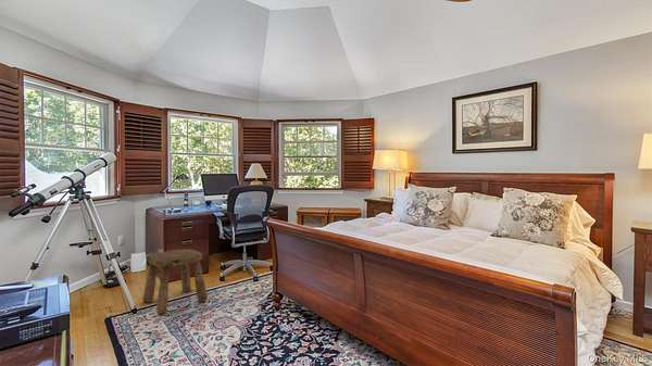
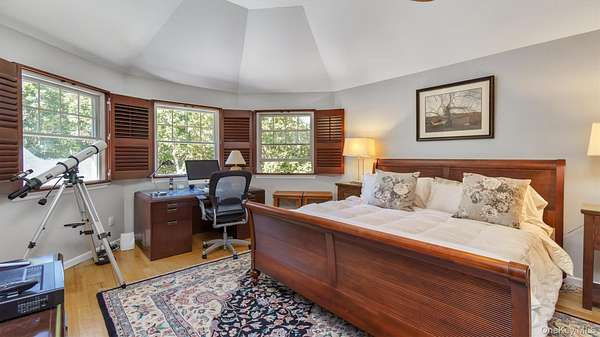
- stool [141,248,209,314]
